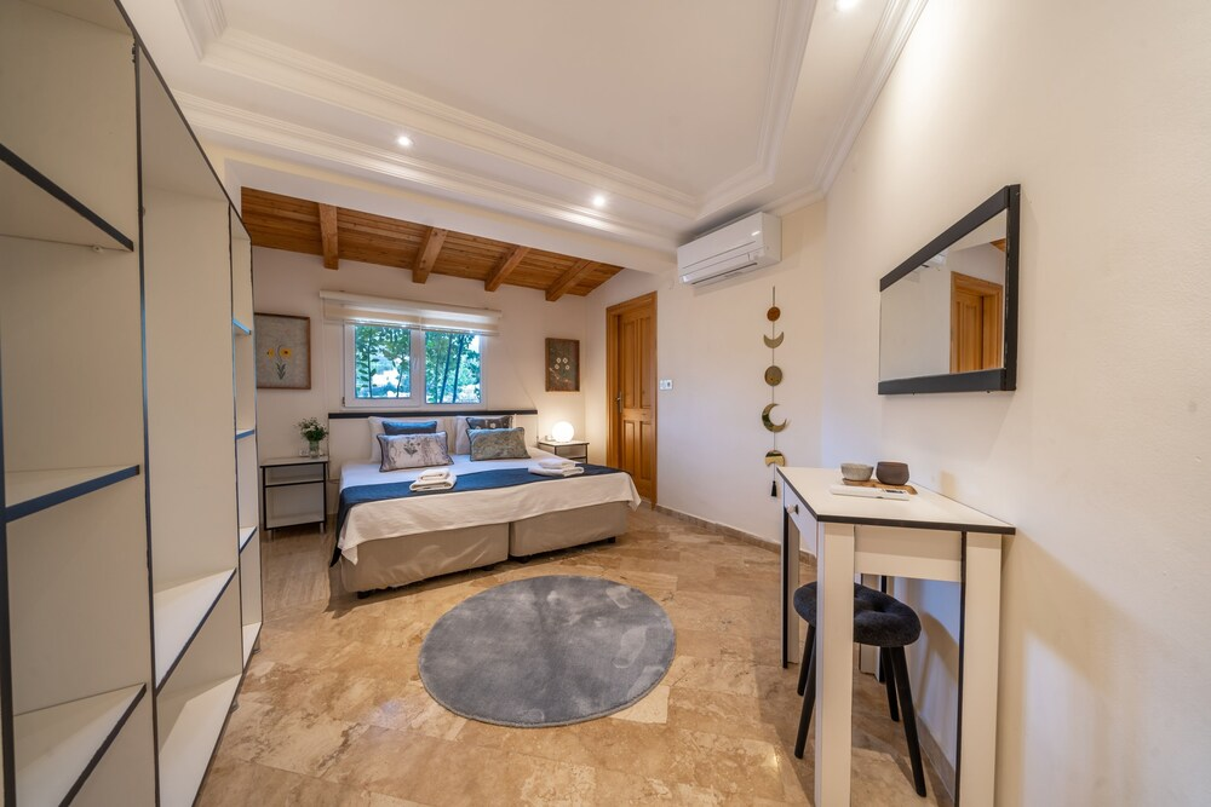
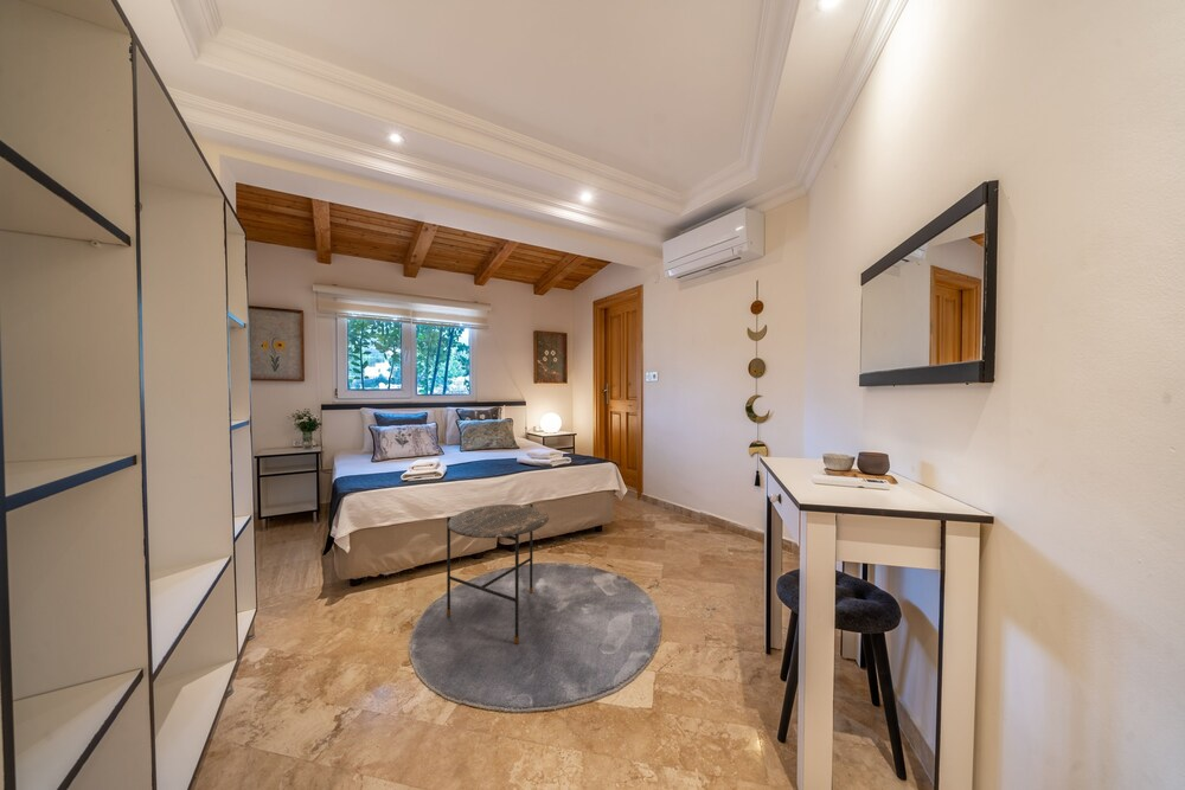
+ side table [446,503,550,646]
